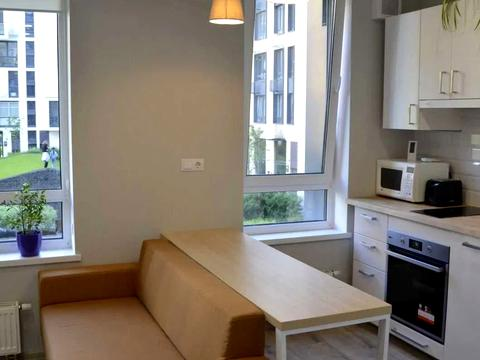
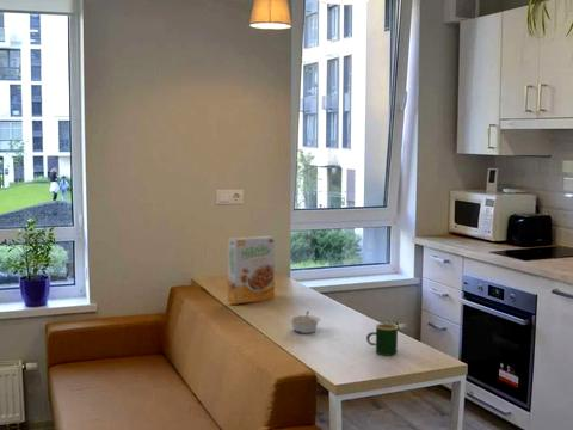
+ legume [288,311,321,334]
+ cereal box [227,235,276,306]
+ mug [365,322,399,357]
